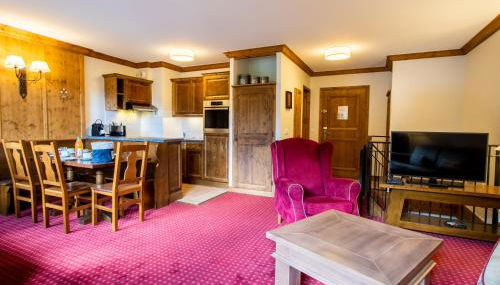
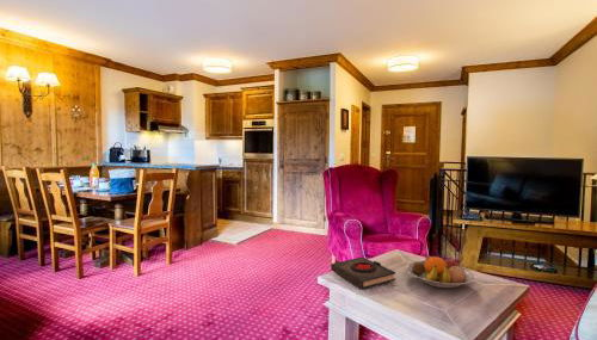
+ book [330,255,396,290]
+ fruit bowl [405,253,475,289]
